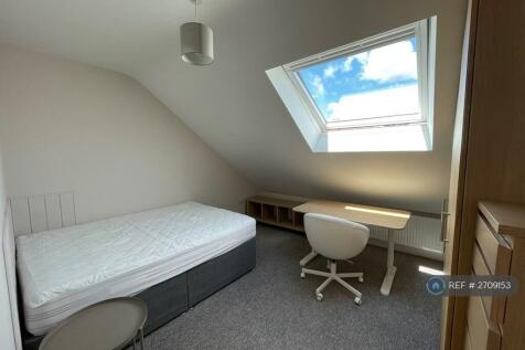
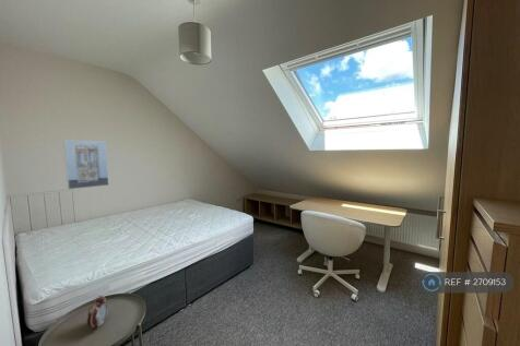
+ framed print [62,139,110,190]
+ alarm clock [86,295,109,331]
